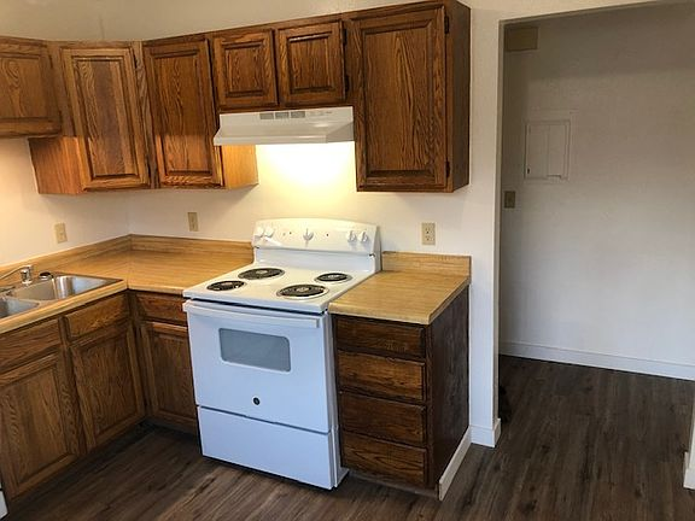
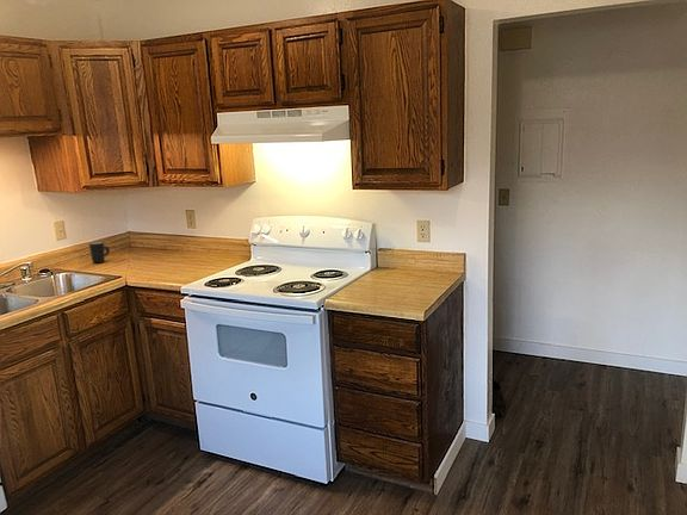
+ mug [88,241,111,263]
